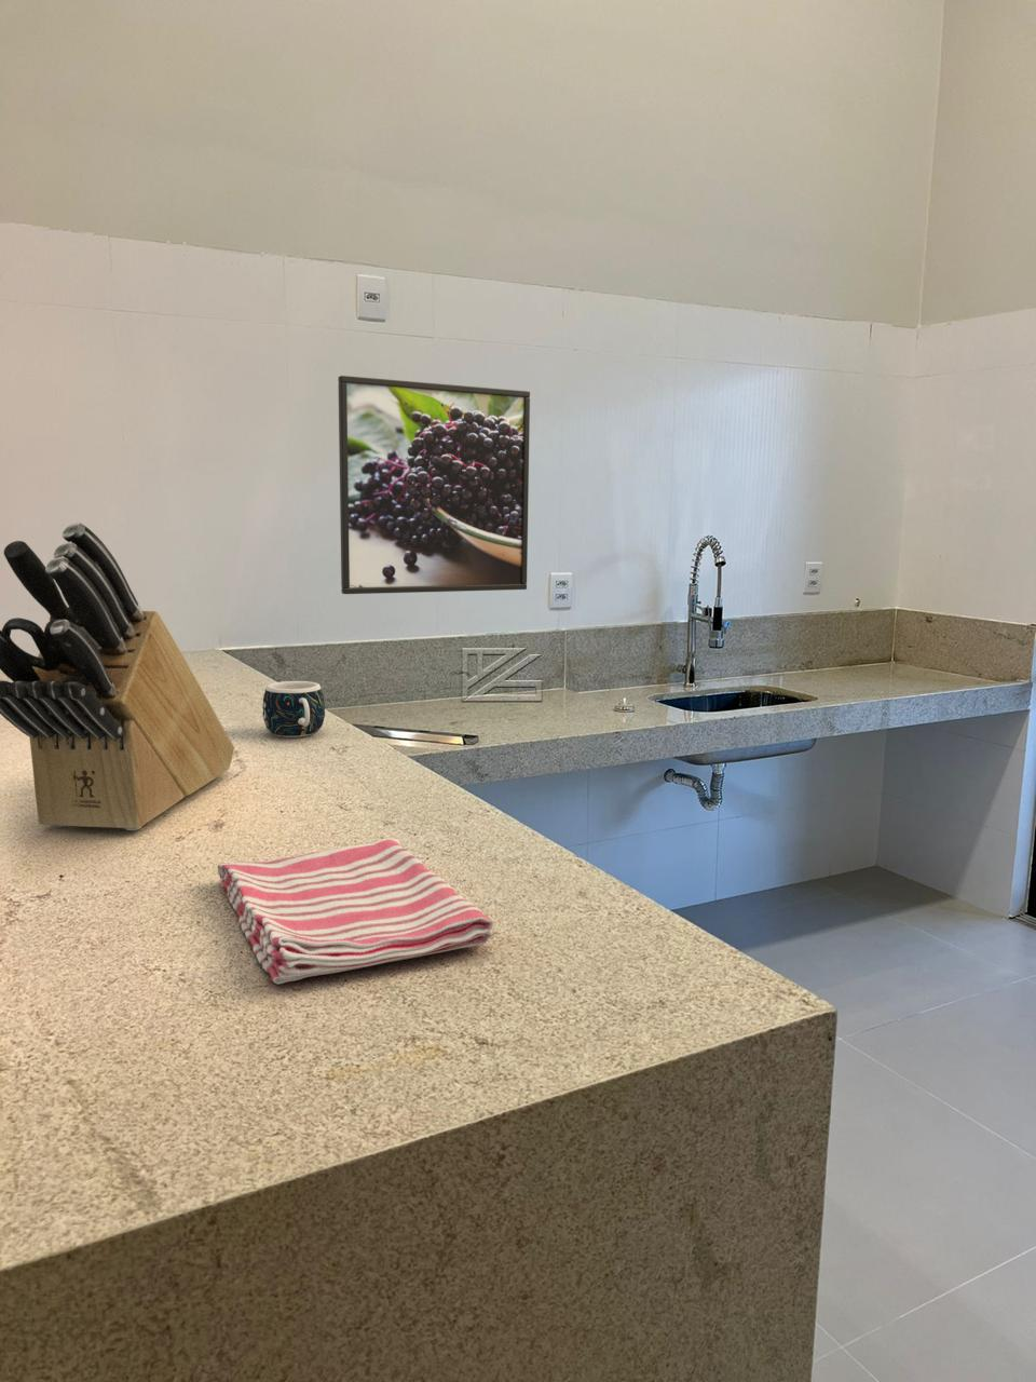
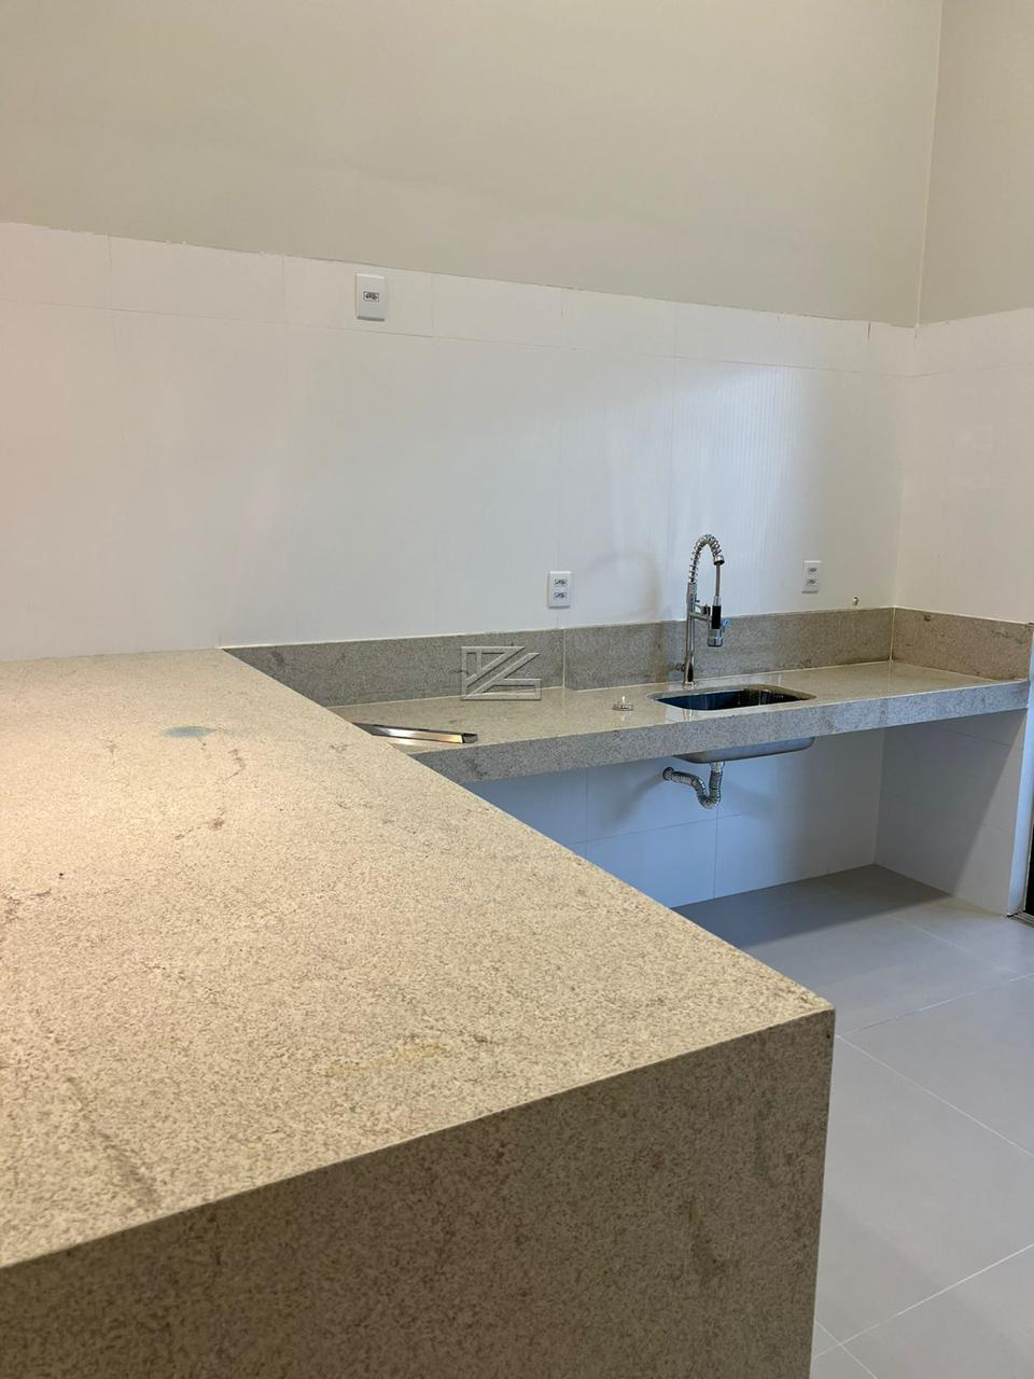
- mug [261,680,325,739]
- knife block [0,521,235,831]
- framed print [336,374,531,595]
- dish towel [215,837,494,985]
